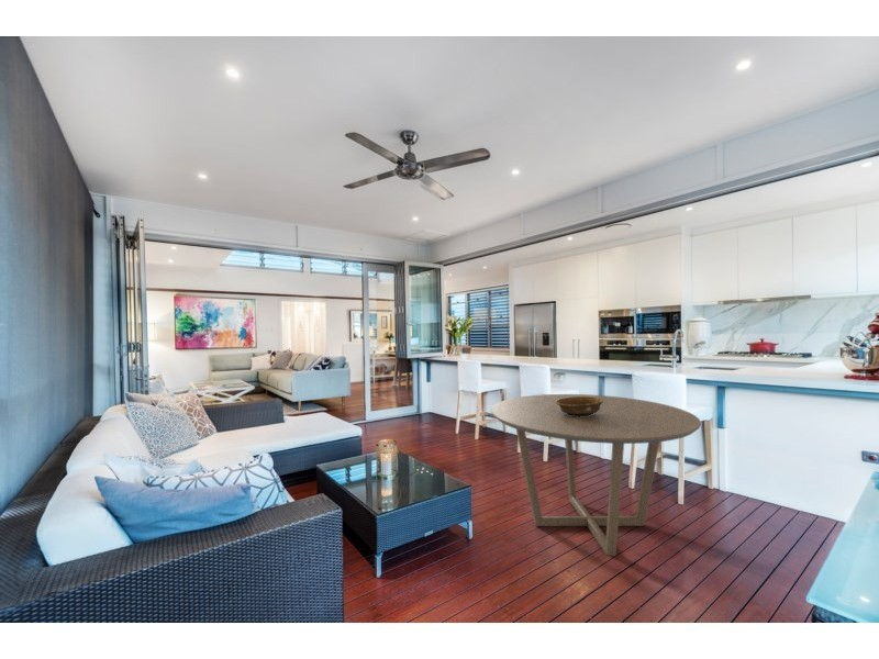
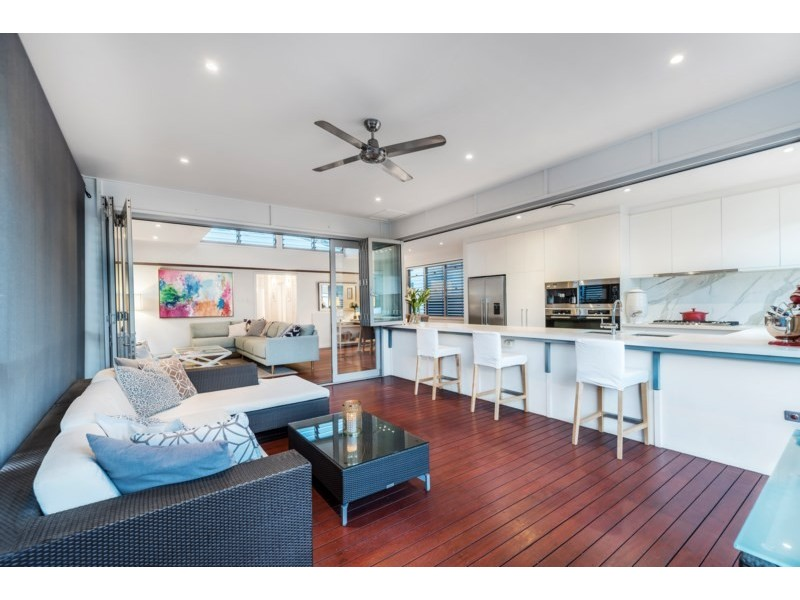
- decorative bowl [556,396,603,417]
- dining table [490,393,702,557]
